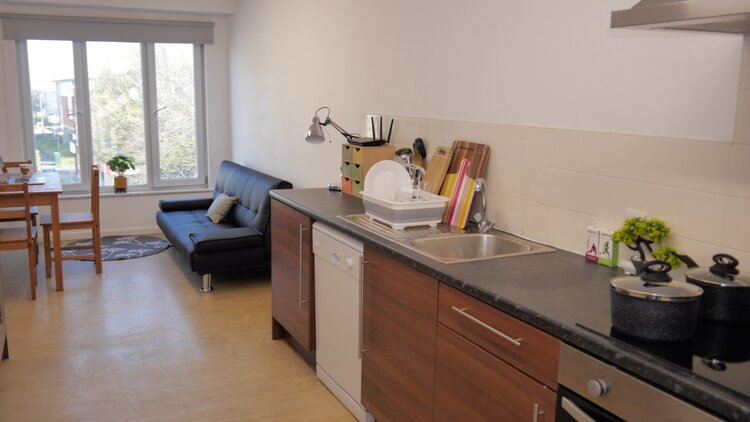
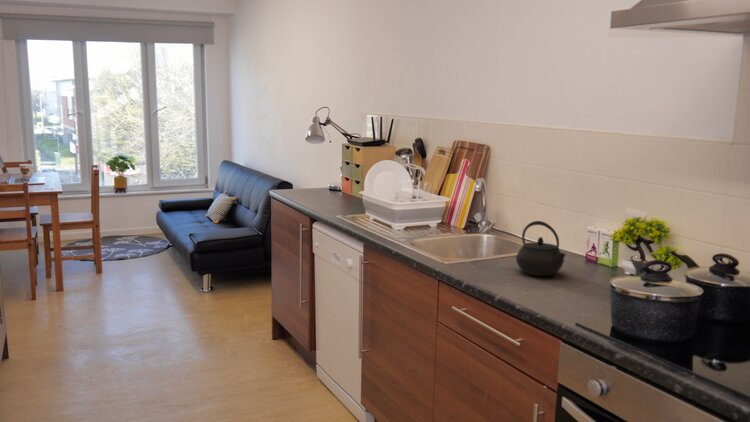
+ kettle [515,220,567,277]
